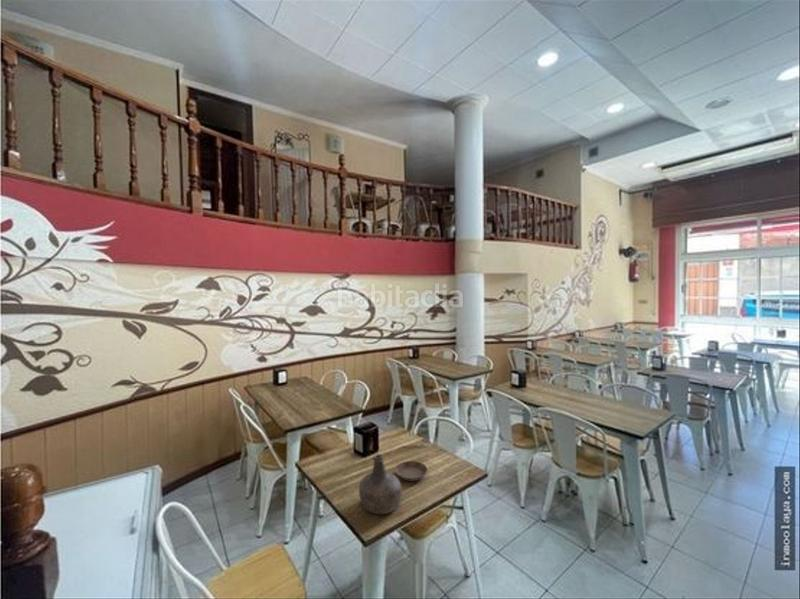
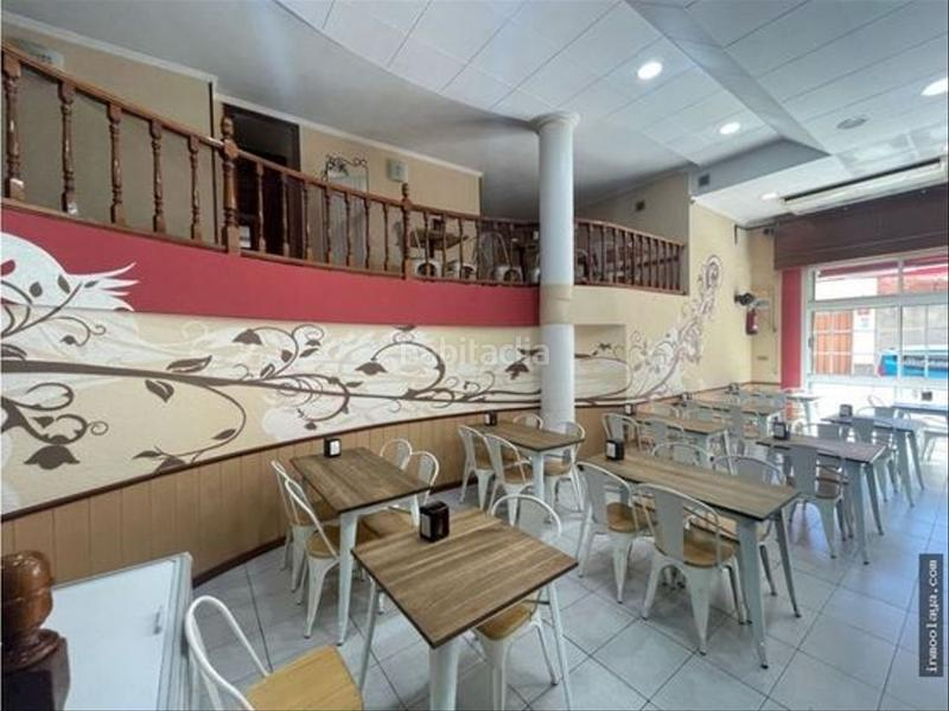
- saucer [394,460,429,482]
- bottle [358,453,403,515]
